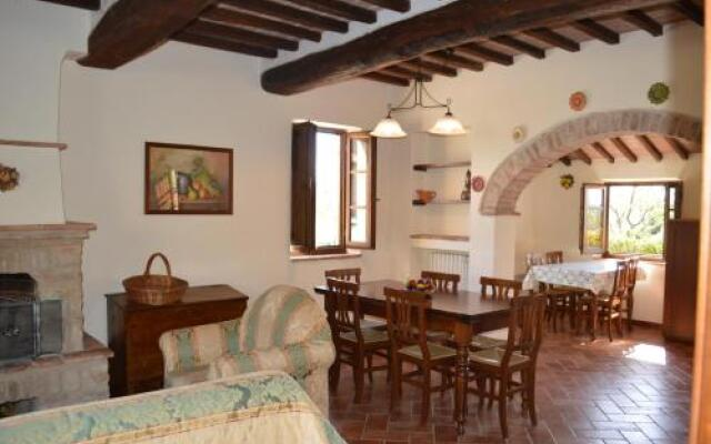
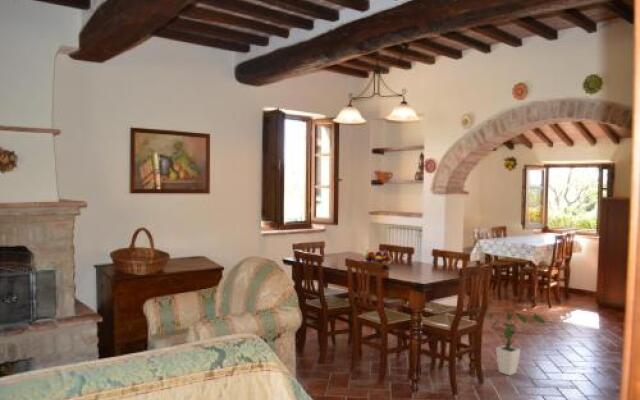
+ house plant [484,311,547,377]
